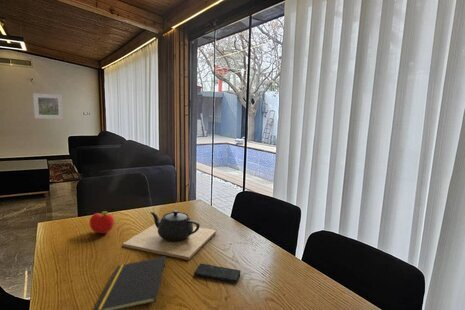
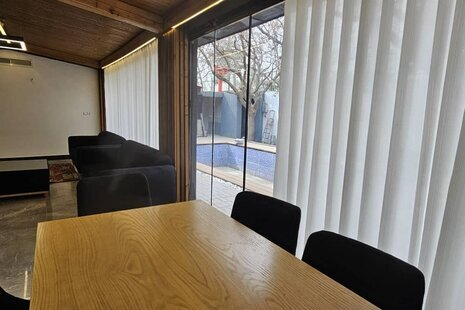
- smartphone [193,263,241,283]
- teapot [122,209,217,261]
- fruit [89,210,115,234]
- notepad [93,255,167,310]
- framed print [32,92,64,120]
